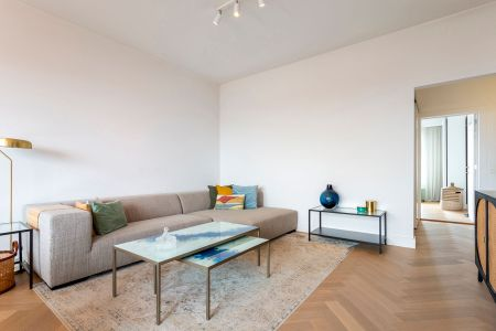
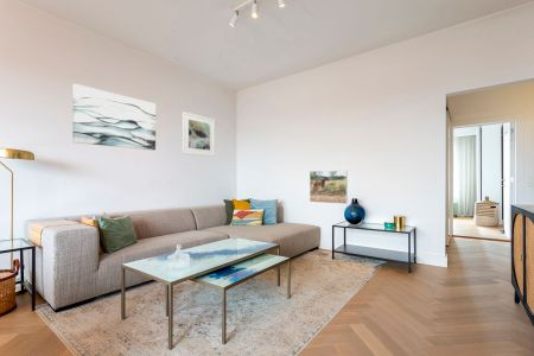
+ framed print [182,110,216,158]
+ wall art [71,83,157,151]
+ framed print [309,170,349,205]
